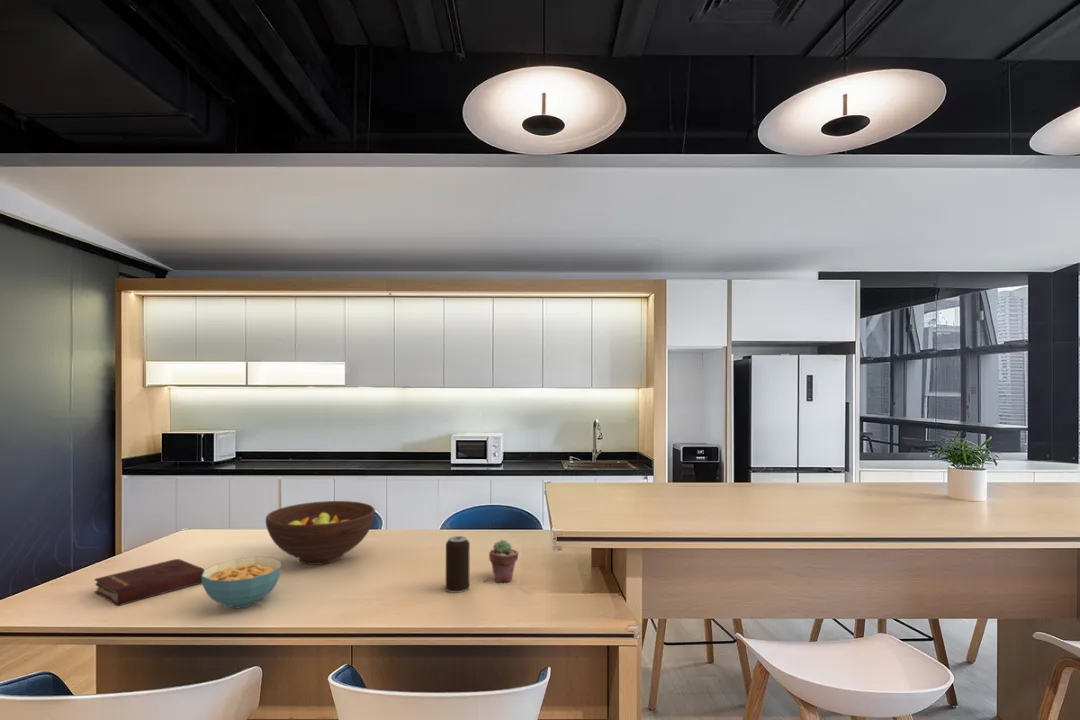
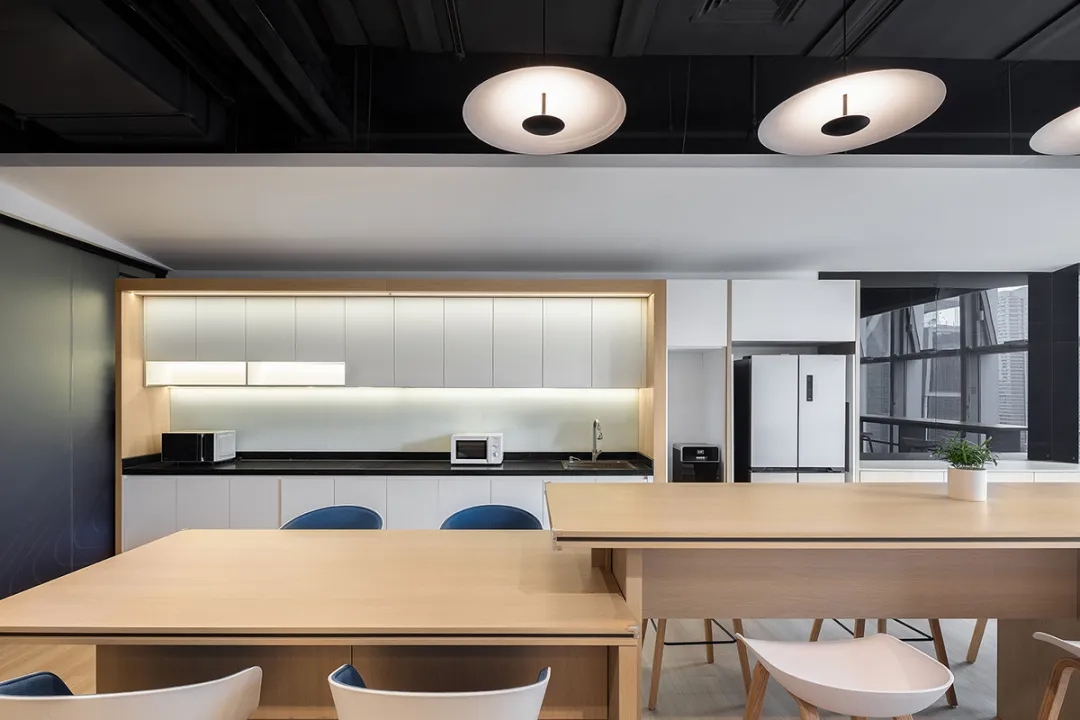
- hardback book [93,558,205,607]
- fruit bowl [265,500,376,566]
- potted succulent [488,539,520,583]
- beverage can [445,535,471,594]
- cereal bowl [201,556,282,609]
